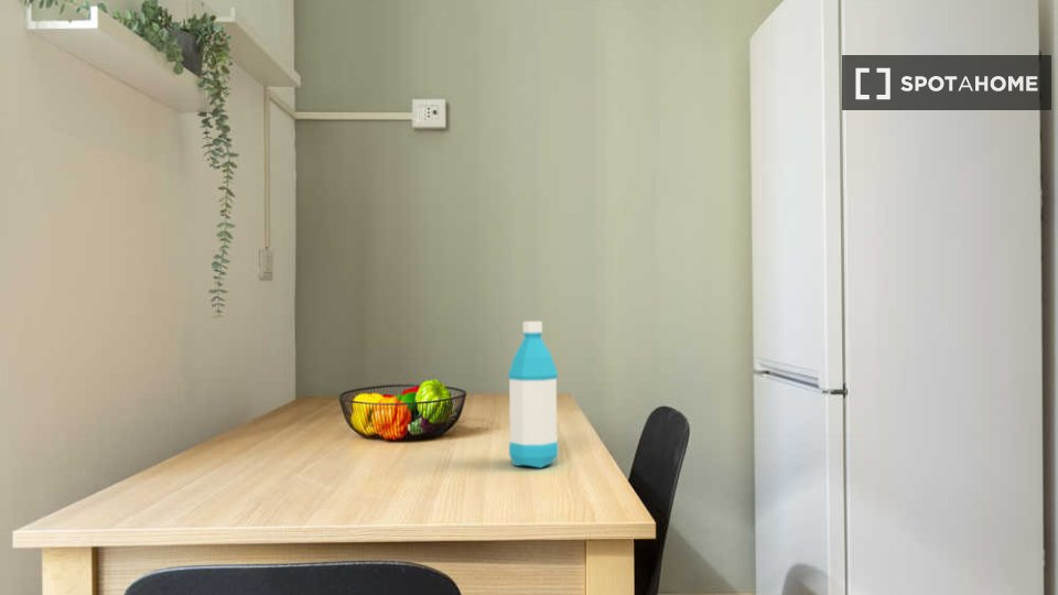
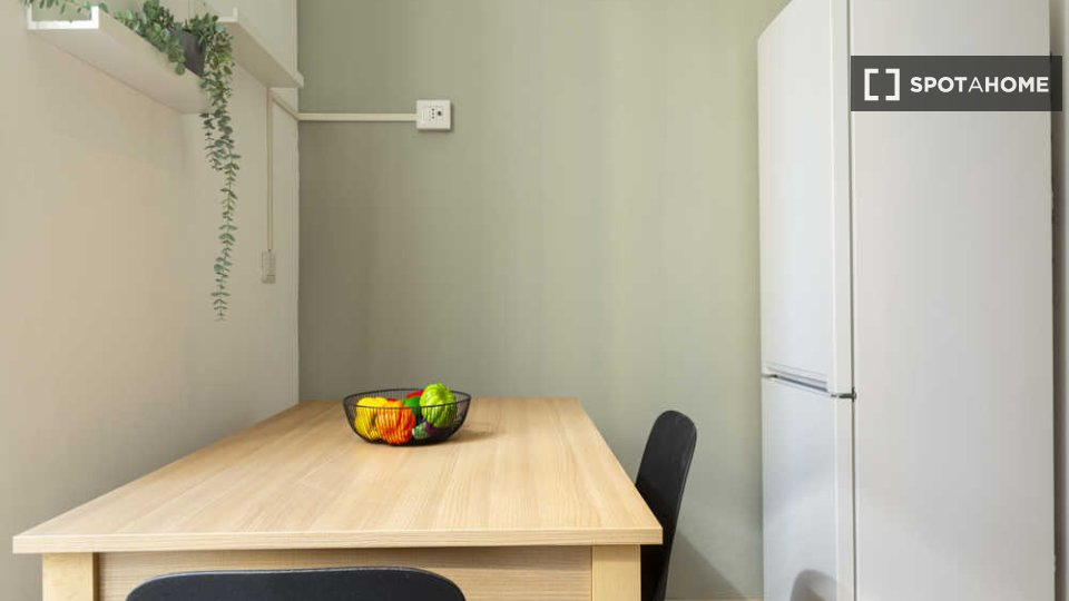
- water bottle [507,321,559,469]
